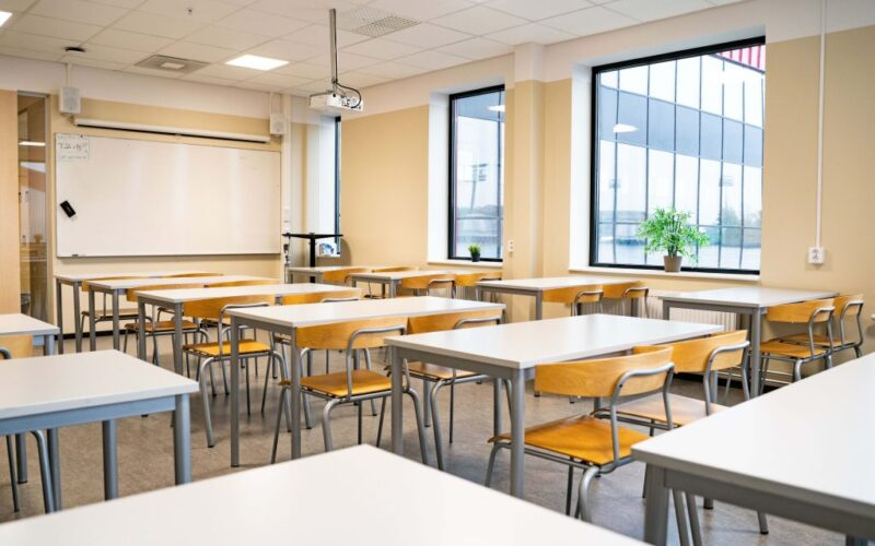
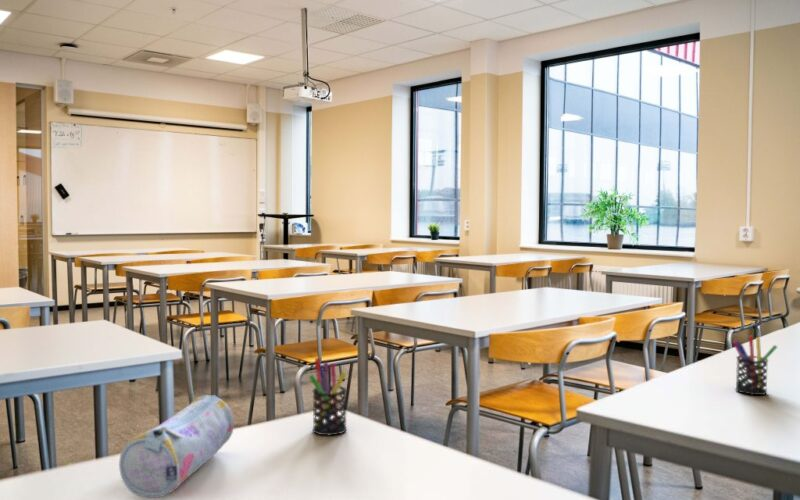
+ pencil case [118,394,235,499]
+ pen holder [732,335,778,396]
+ pen holder [308,357,348,436]
